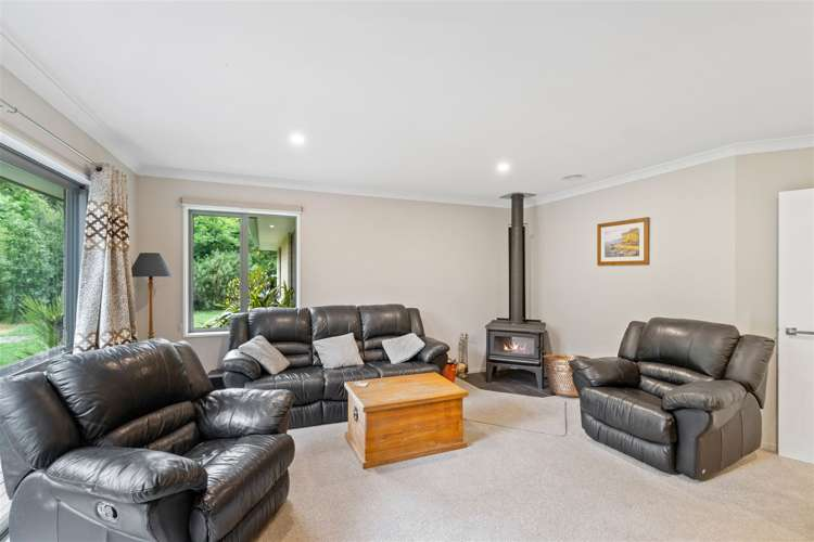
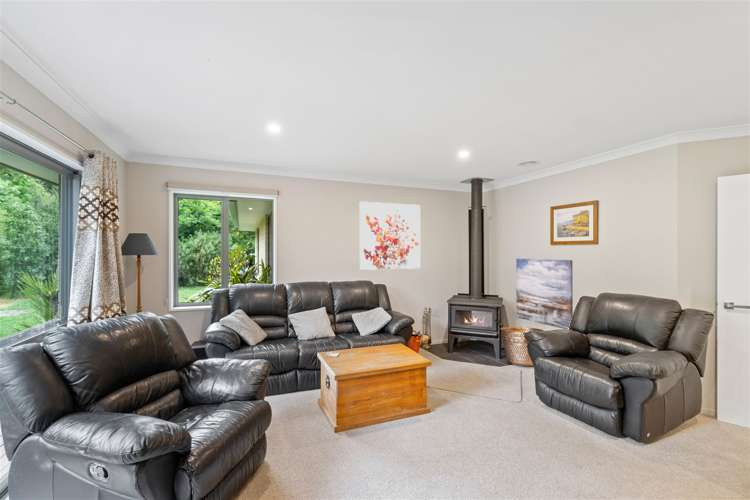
+ wall art [515,258,574,330]
+ wall art [359,201,421,271]
